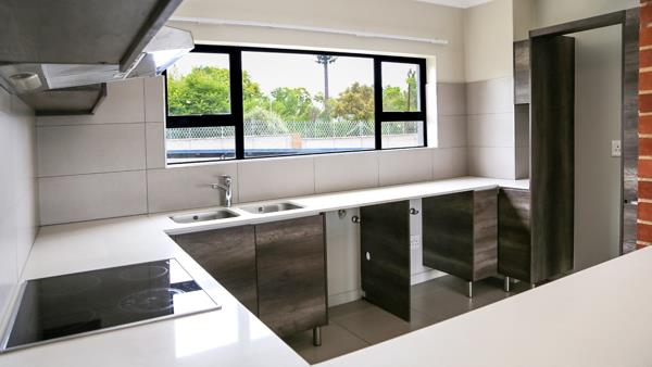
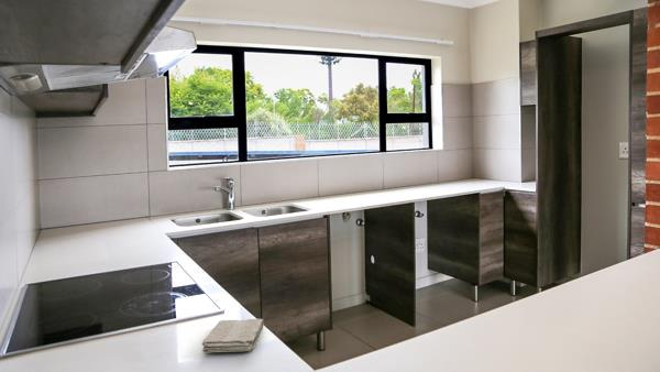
+ washcloth [201,318,265,354]
